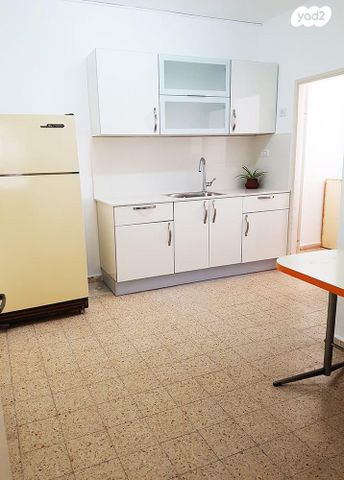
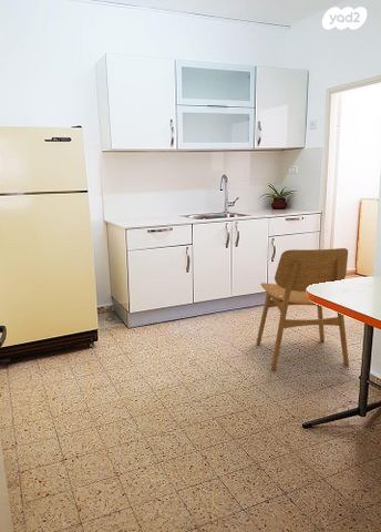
+ dining chair [256,247,350,371]
